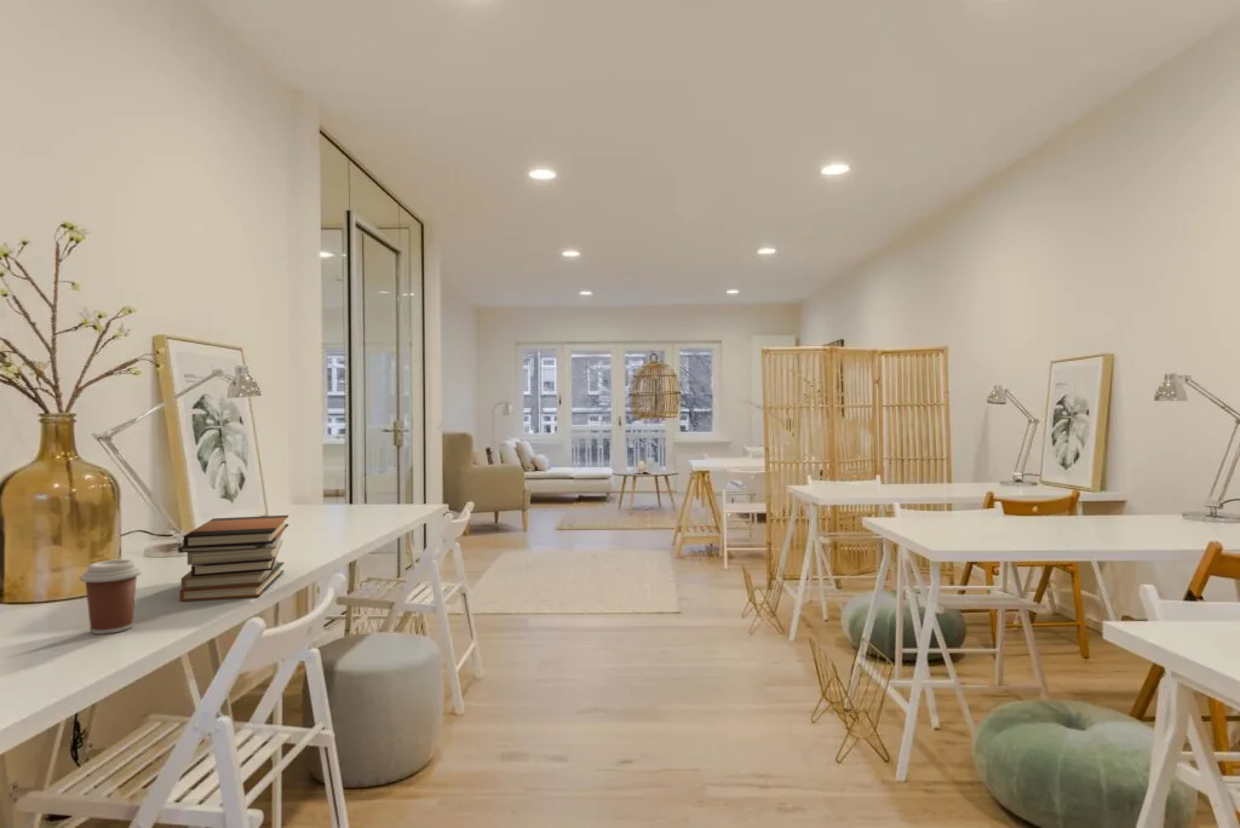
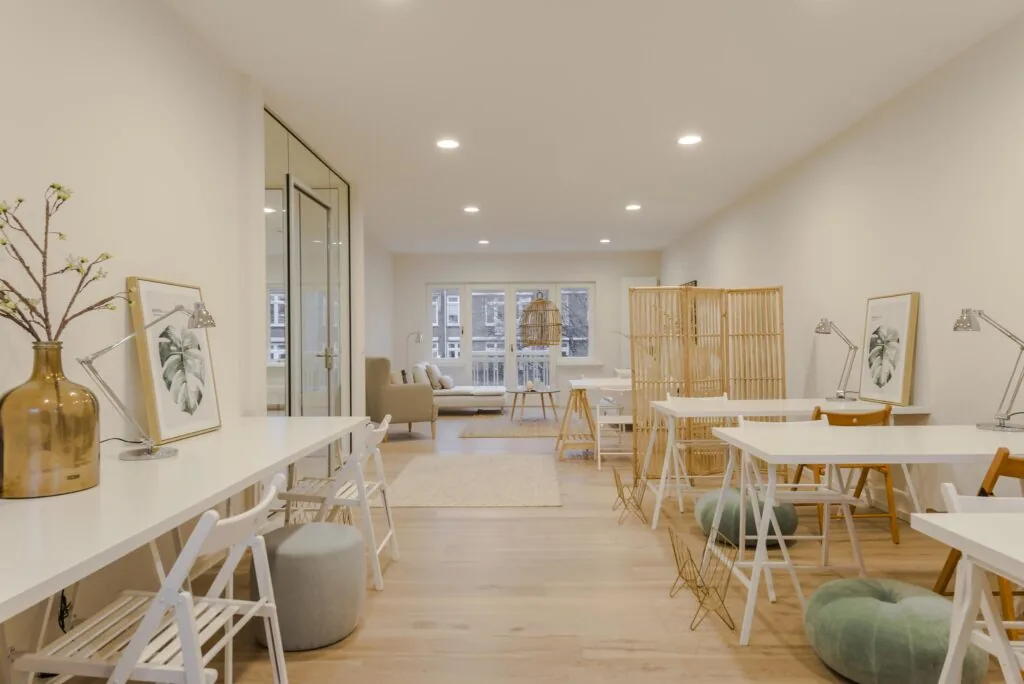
- coffee cup [80,558,142,636]
- book stack [177,514,289,603]
